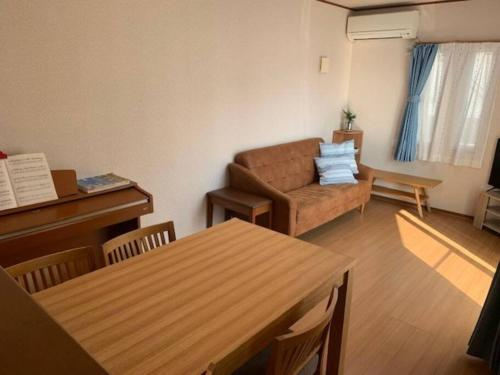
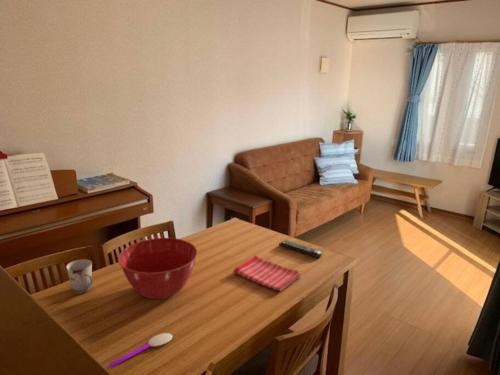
+ mixing bowl [117,237,198,300]
+ cup [65,259,93,295]
+ remote control [278,239,323,259]
+ dish towel [233,254,301,292]
+ spoon [108,332,173,368]
